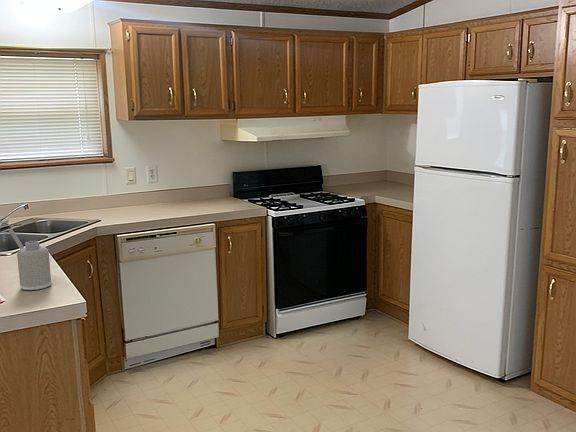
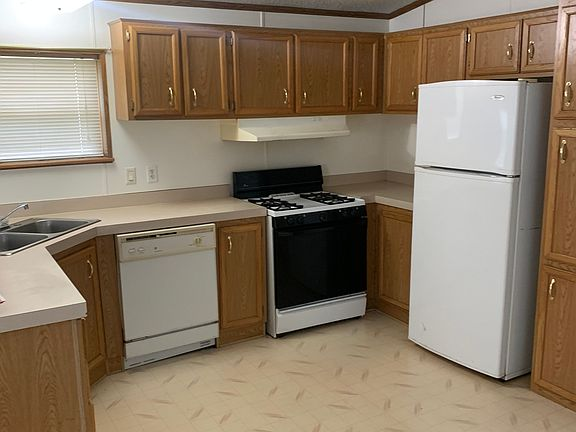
- soap dispenser [7,227,52,291]
